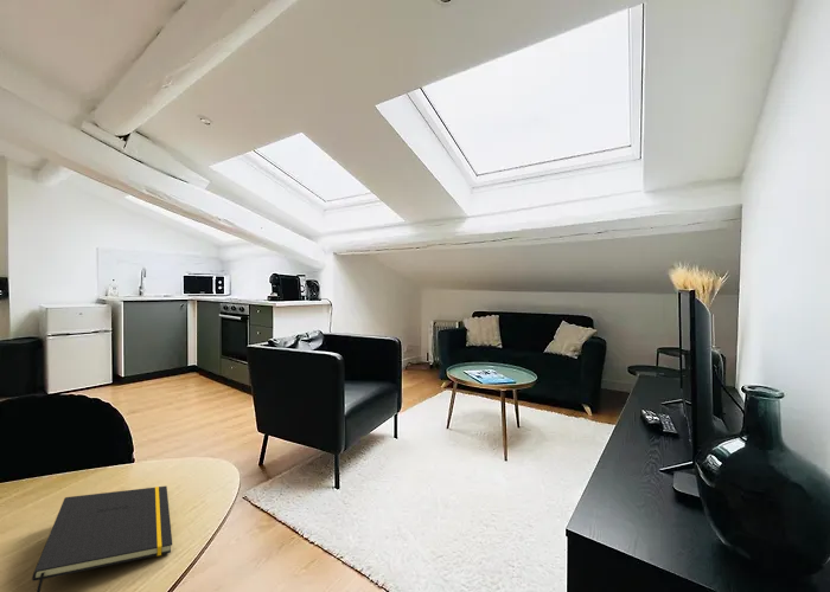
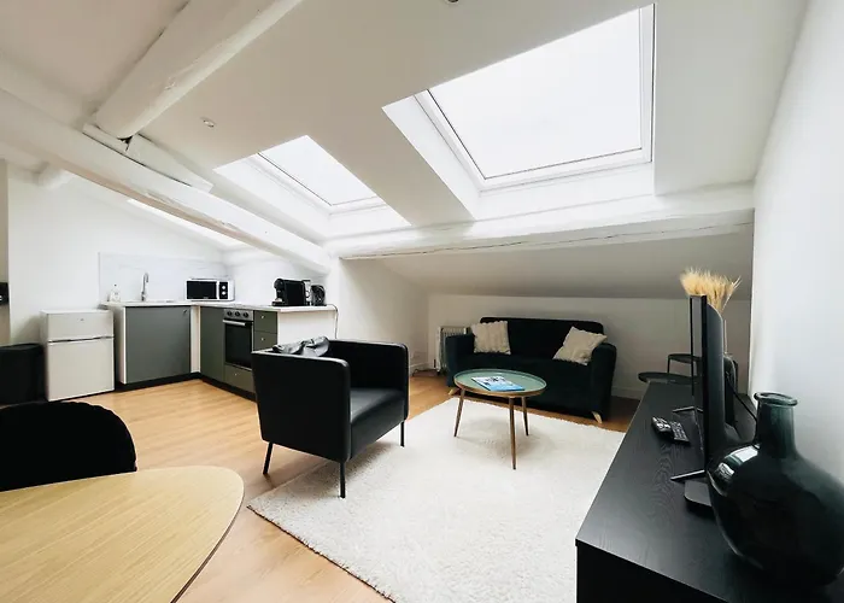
- notepad [31,485,173,592]
